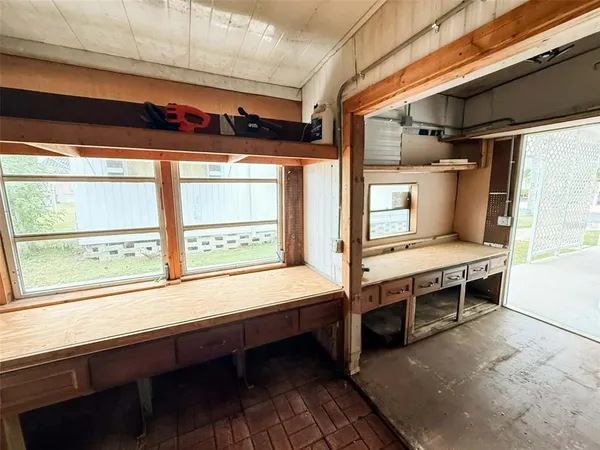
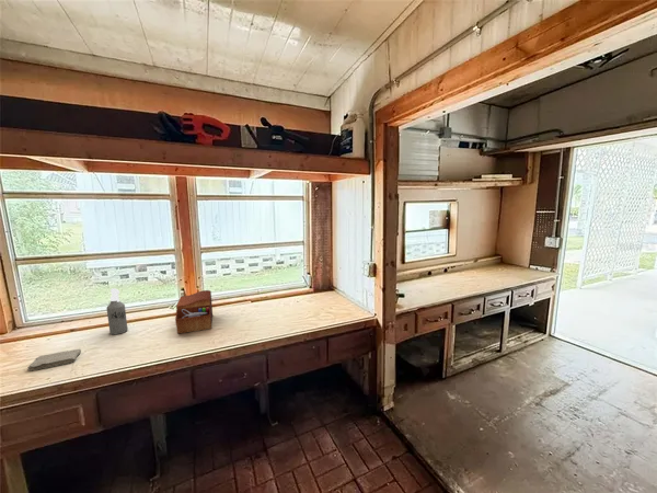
+ spray bottle [106,287,129,335]
+ sewing box [174,289,214,334]
+ washcloth [26,348,82,371]
